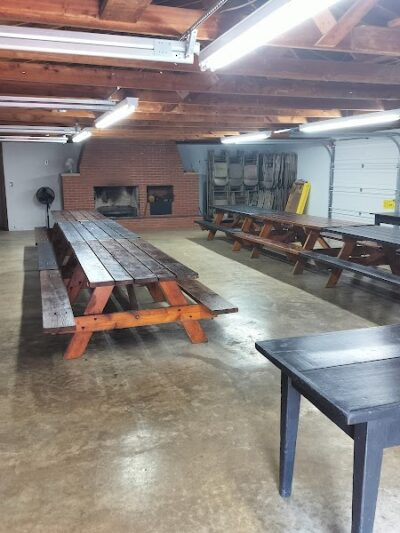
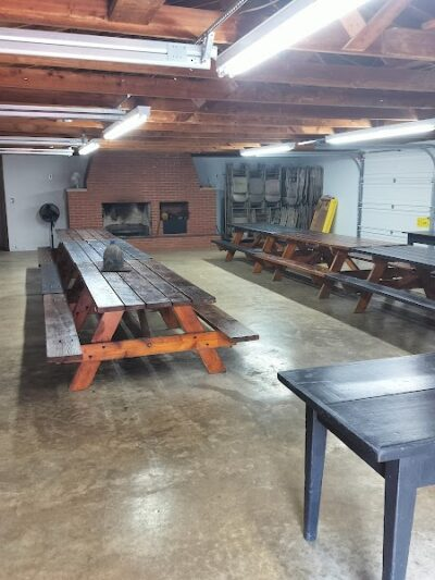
+ water jug [100,239,133,272]
